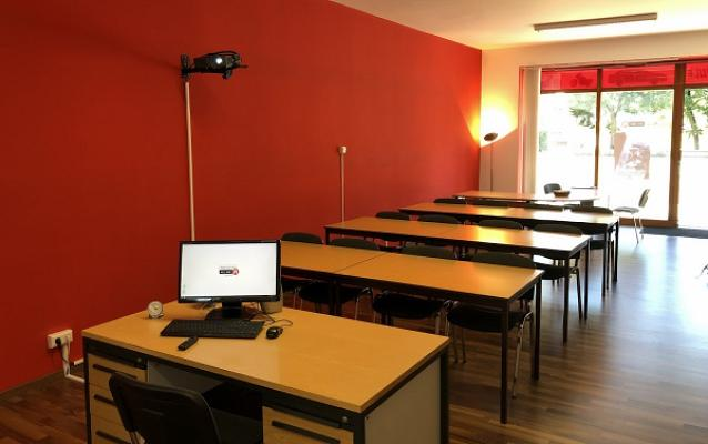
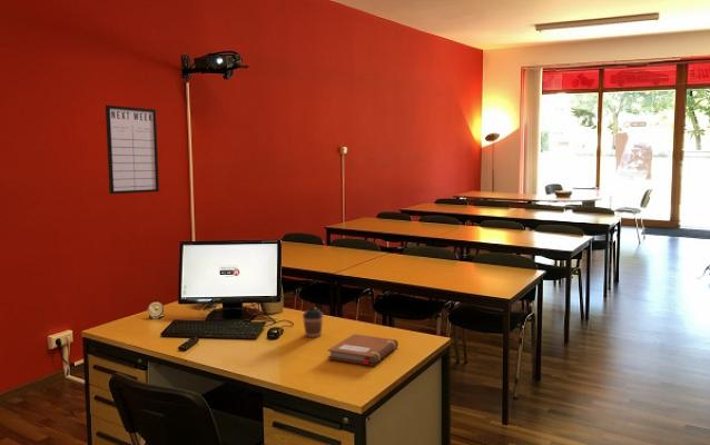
+ writing board [105,105,160,195]
+ coffee cup [302,306,324,338]
+ notebook [326,333,400,366]
